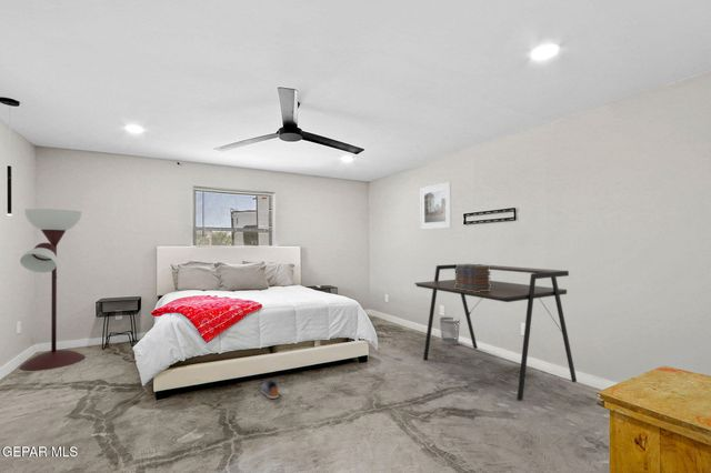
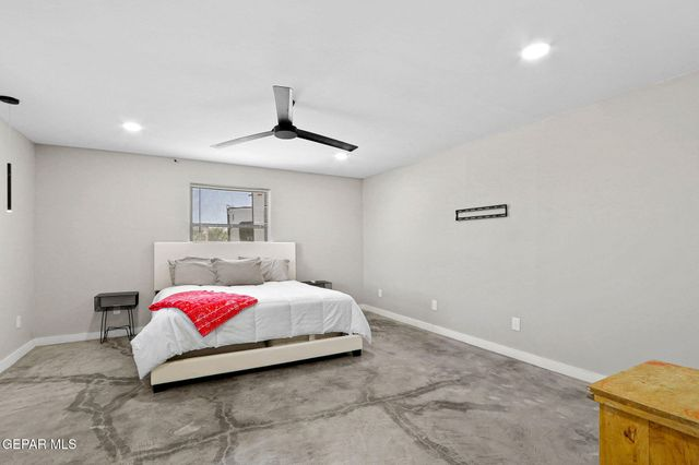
- desk [413,263,578,402]
- wastebasket [439,316,461,346]
- shoe [260,379,281,400]
- book stack [453,263,492,292]
- floor lamp [18,208,87,372]
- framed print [419,181,452,231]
